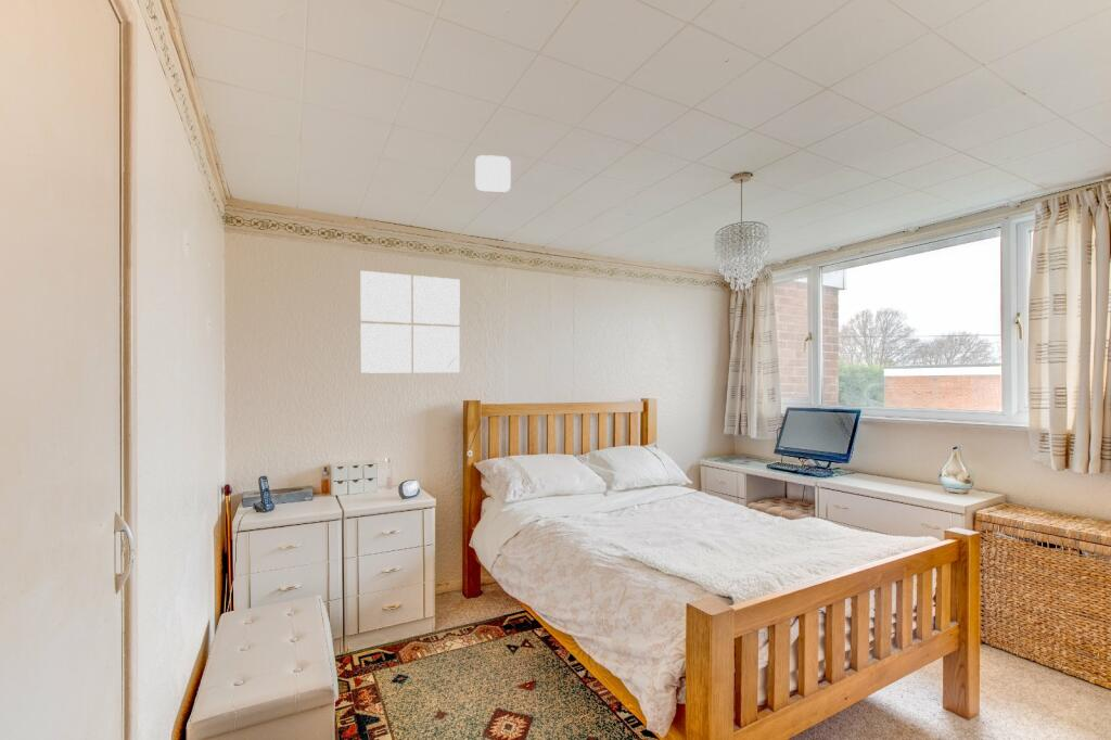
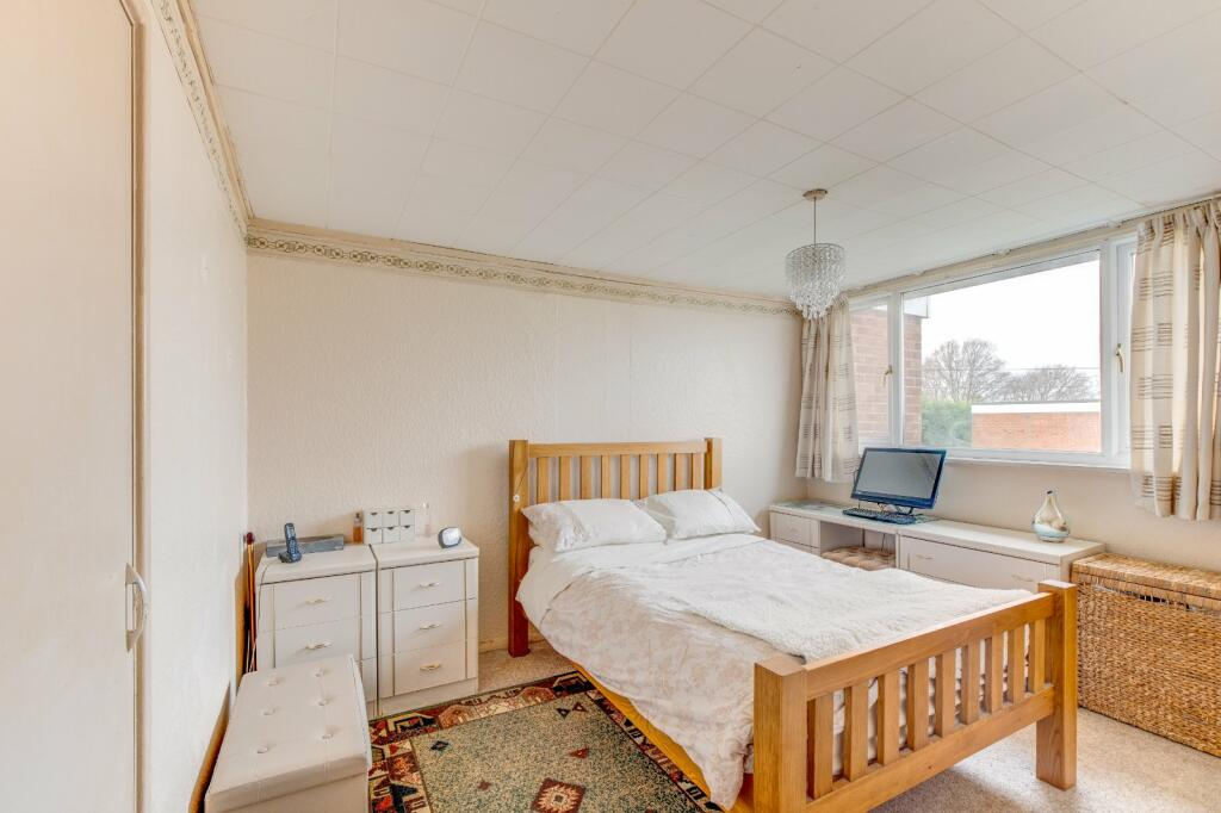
- smoke detector [474,154,512,193]
- wall art [359,270,461,374]
